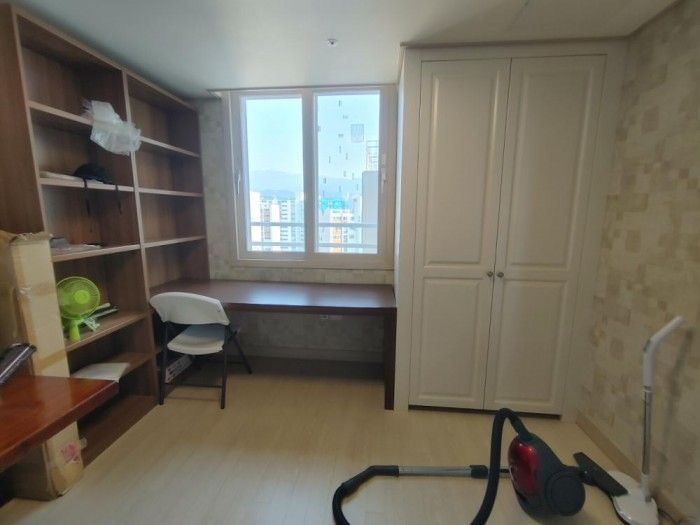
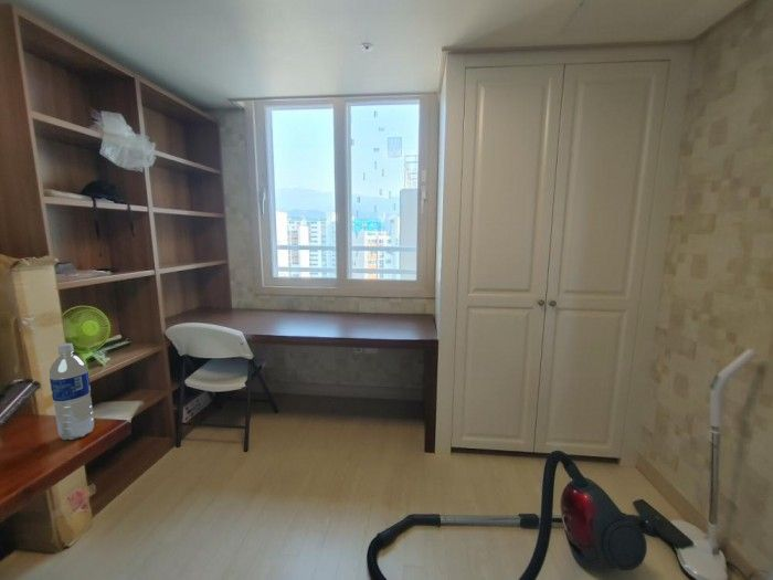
+ water bottle [49,342,95,441]
